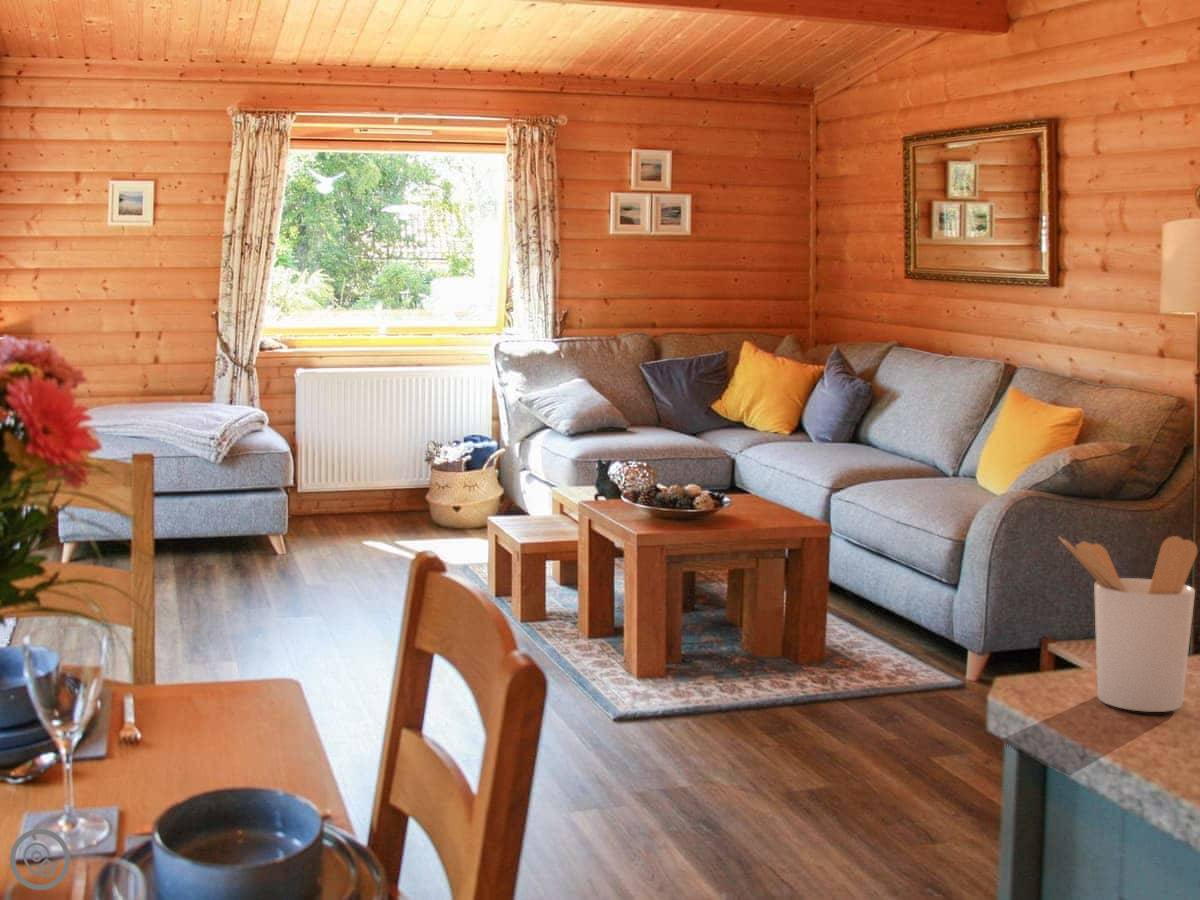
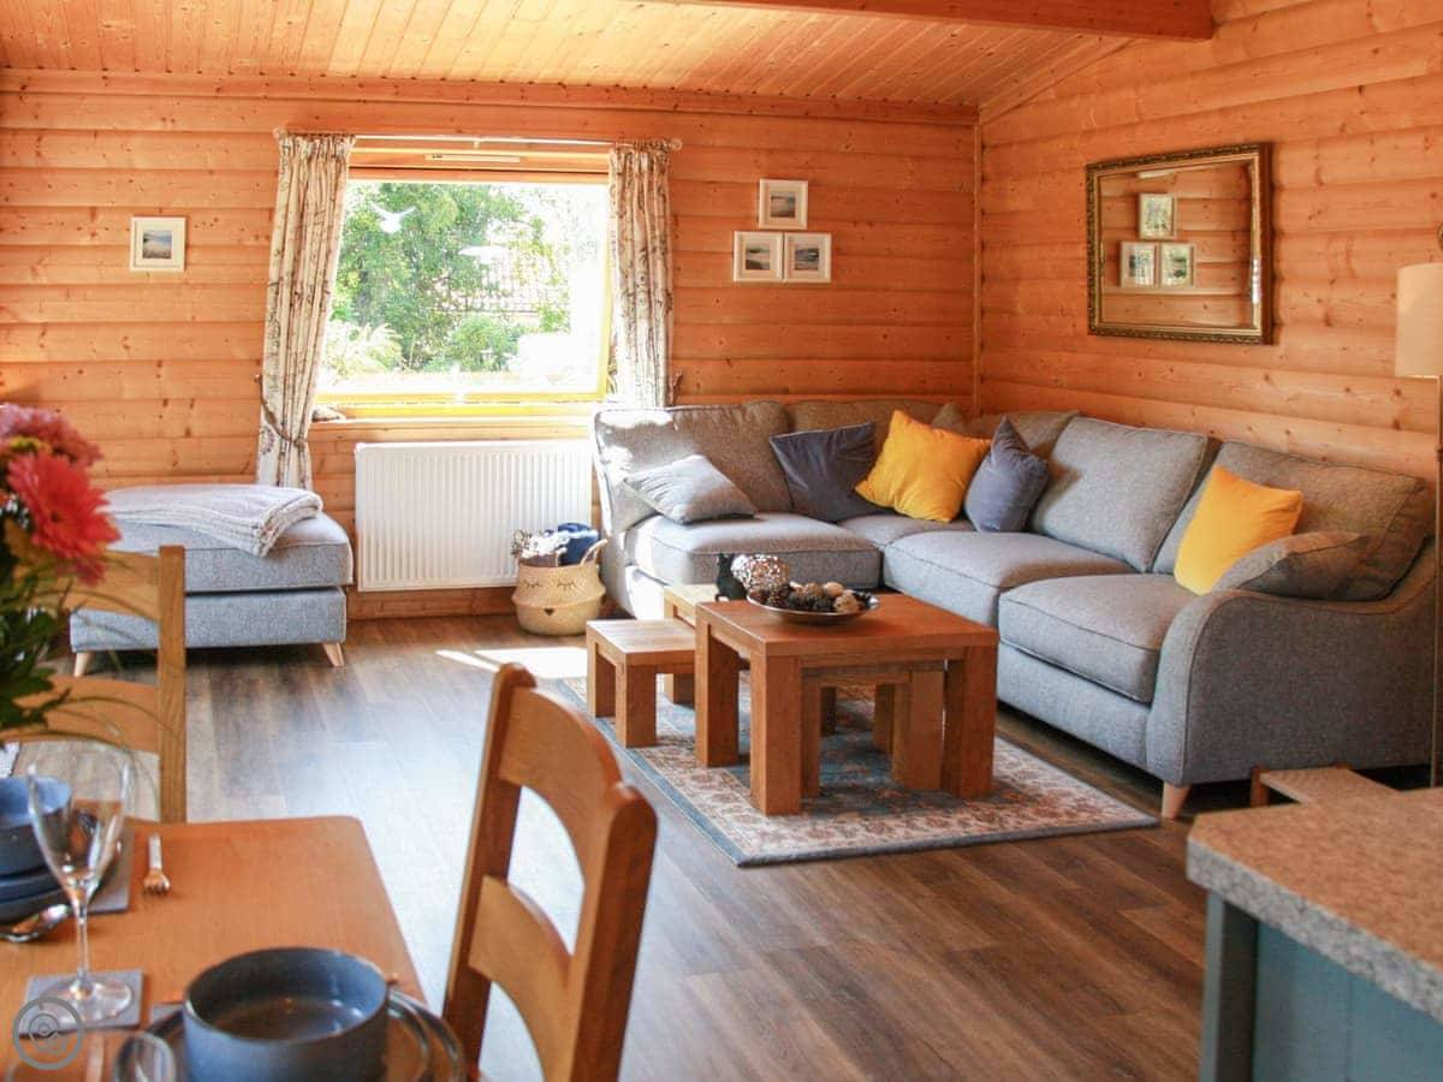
- utensil holder [1057,535,1199,713]
